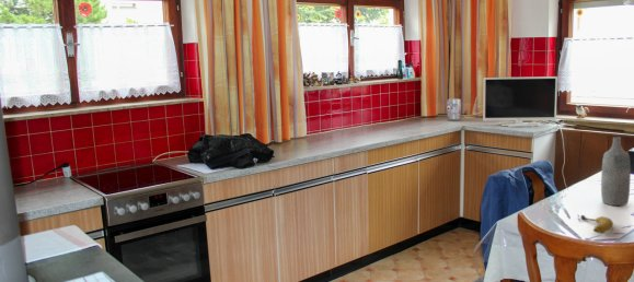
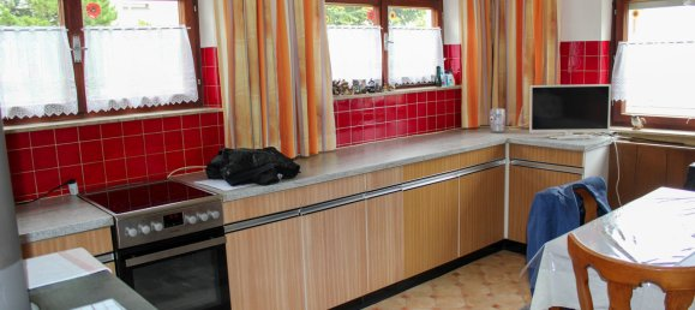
- bottle [600,136,632,207]
- fruit [579,214,614,235]
